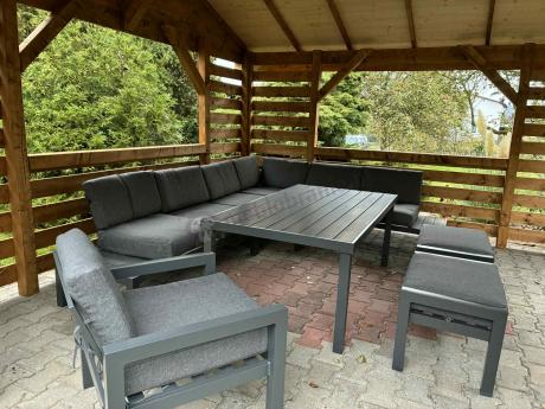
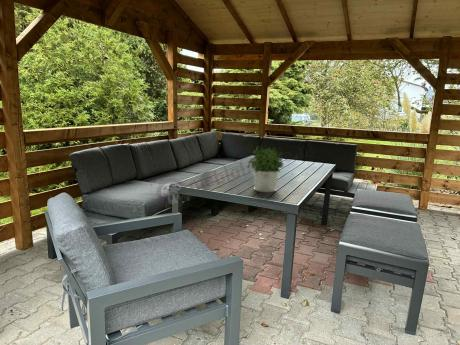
+ potted plant [247,146,285,193]
